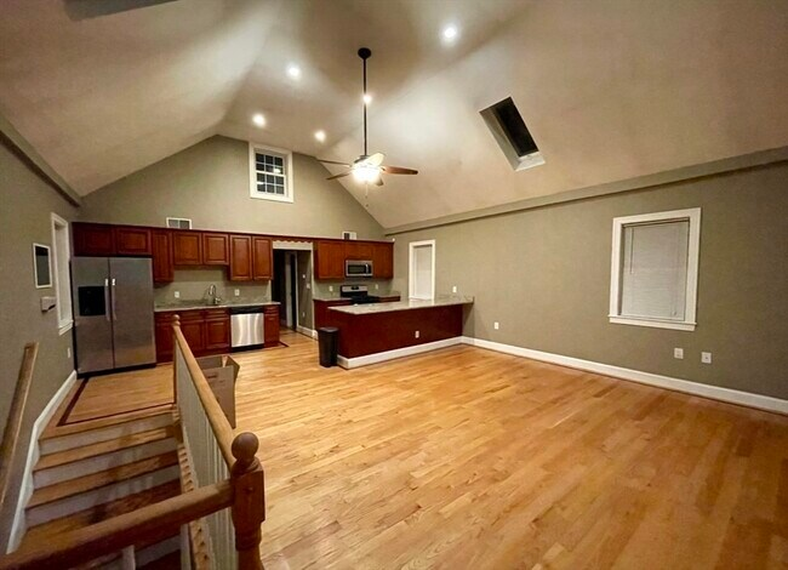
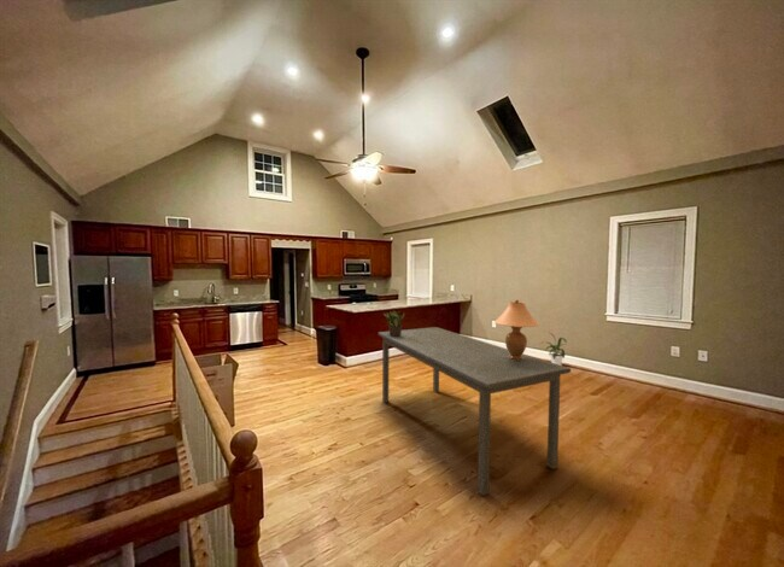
+ potted plant [382,309,405,337]
+ dining table [378,326,572,497]
+ table lamp [493,299,540,360]
+ house plant [538,331,568,366]
